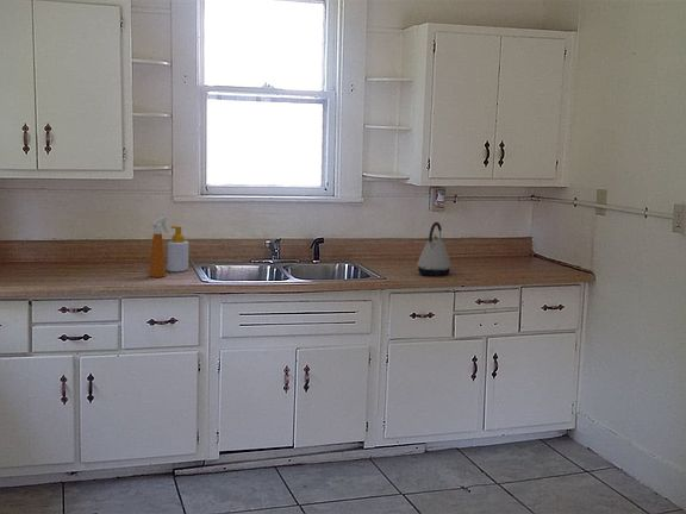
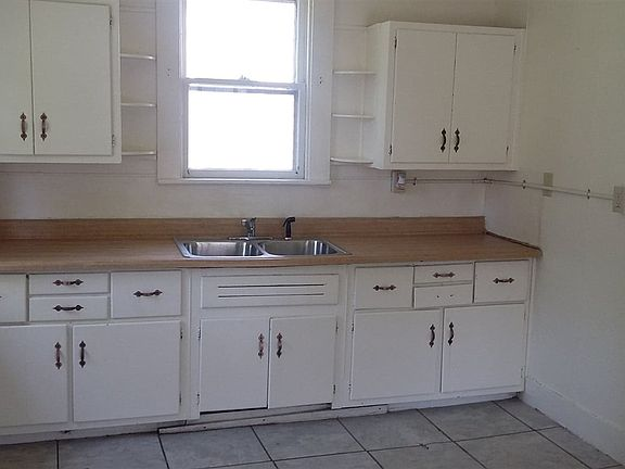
- soap bottle [167,225,189,272]
- kettle [417,221,453,277]
- spray bottle [148,215,169,278]
